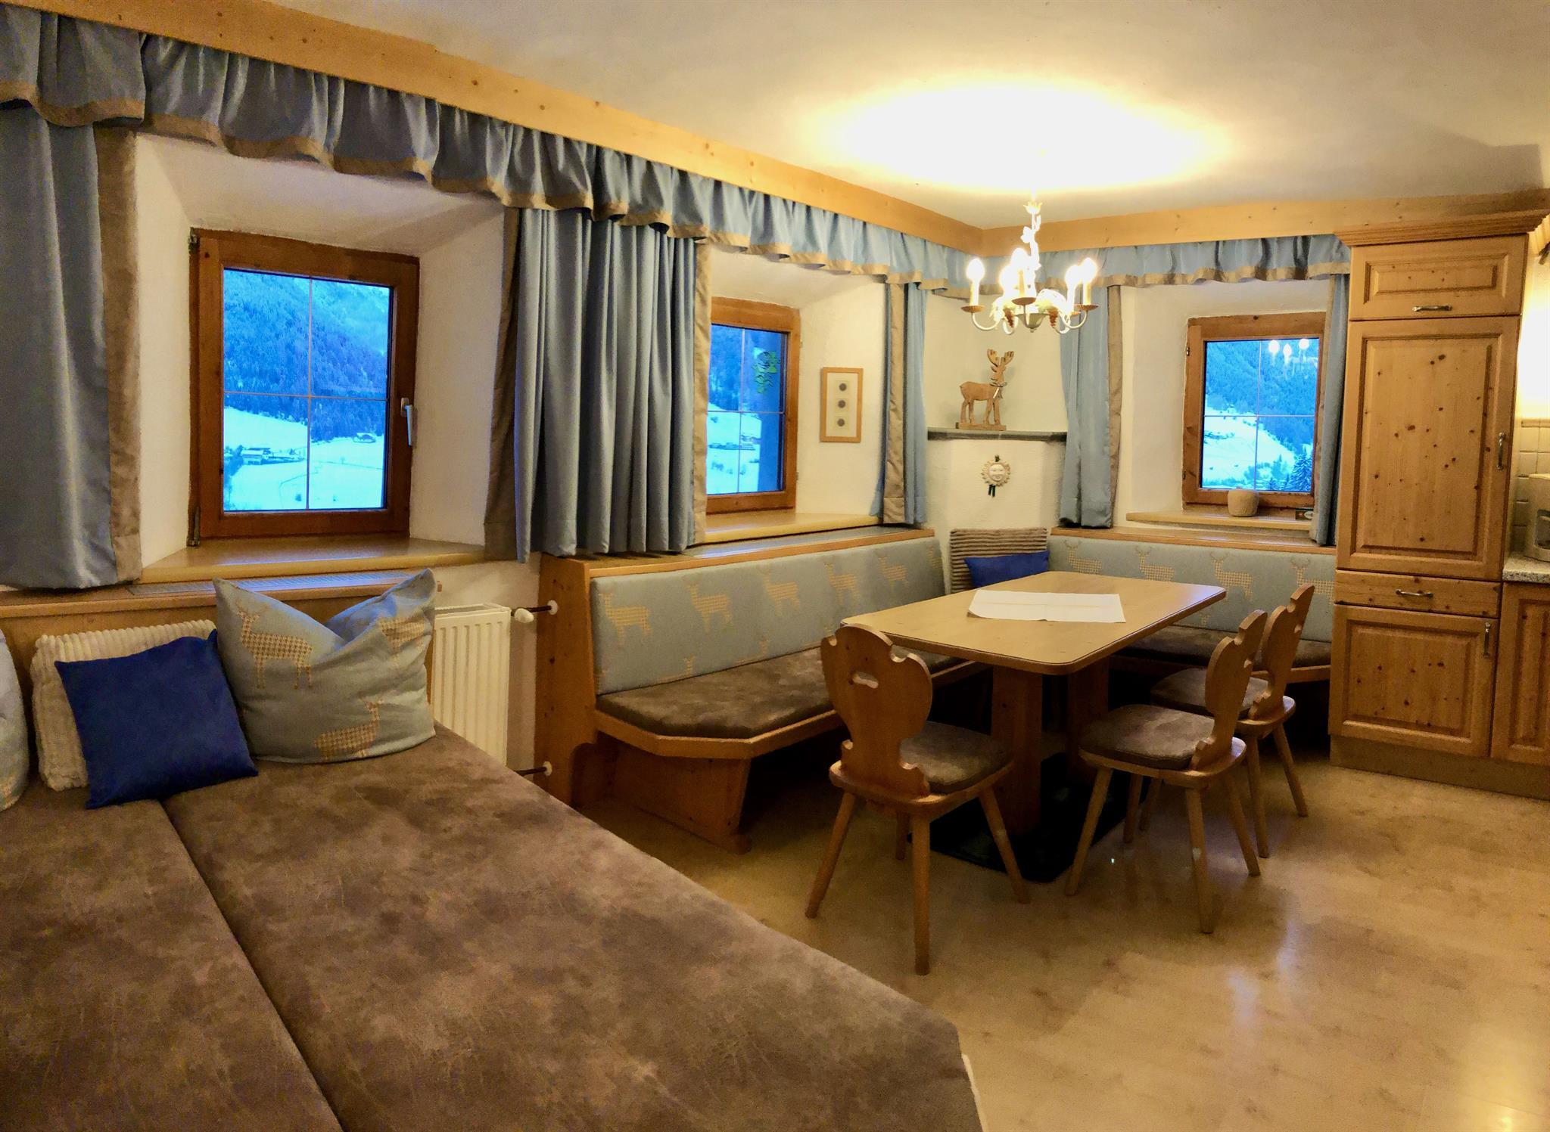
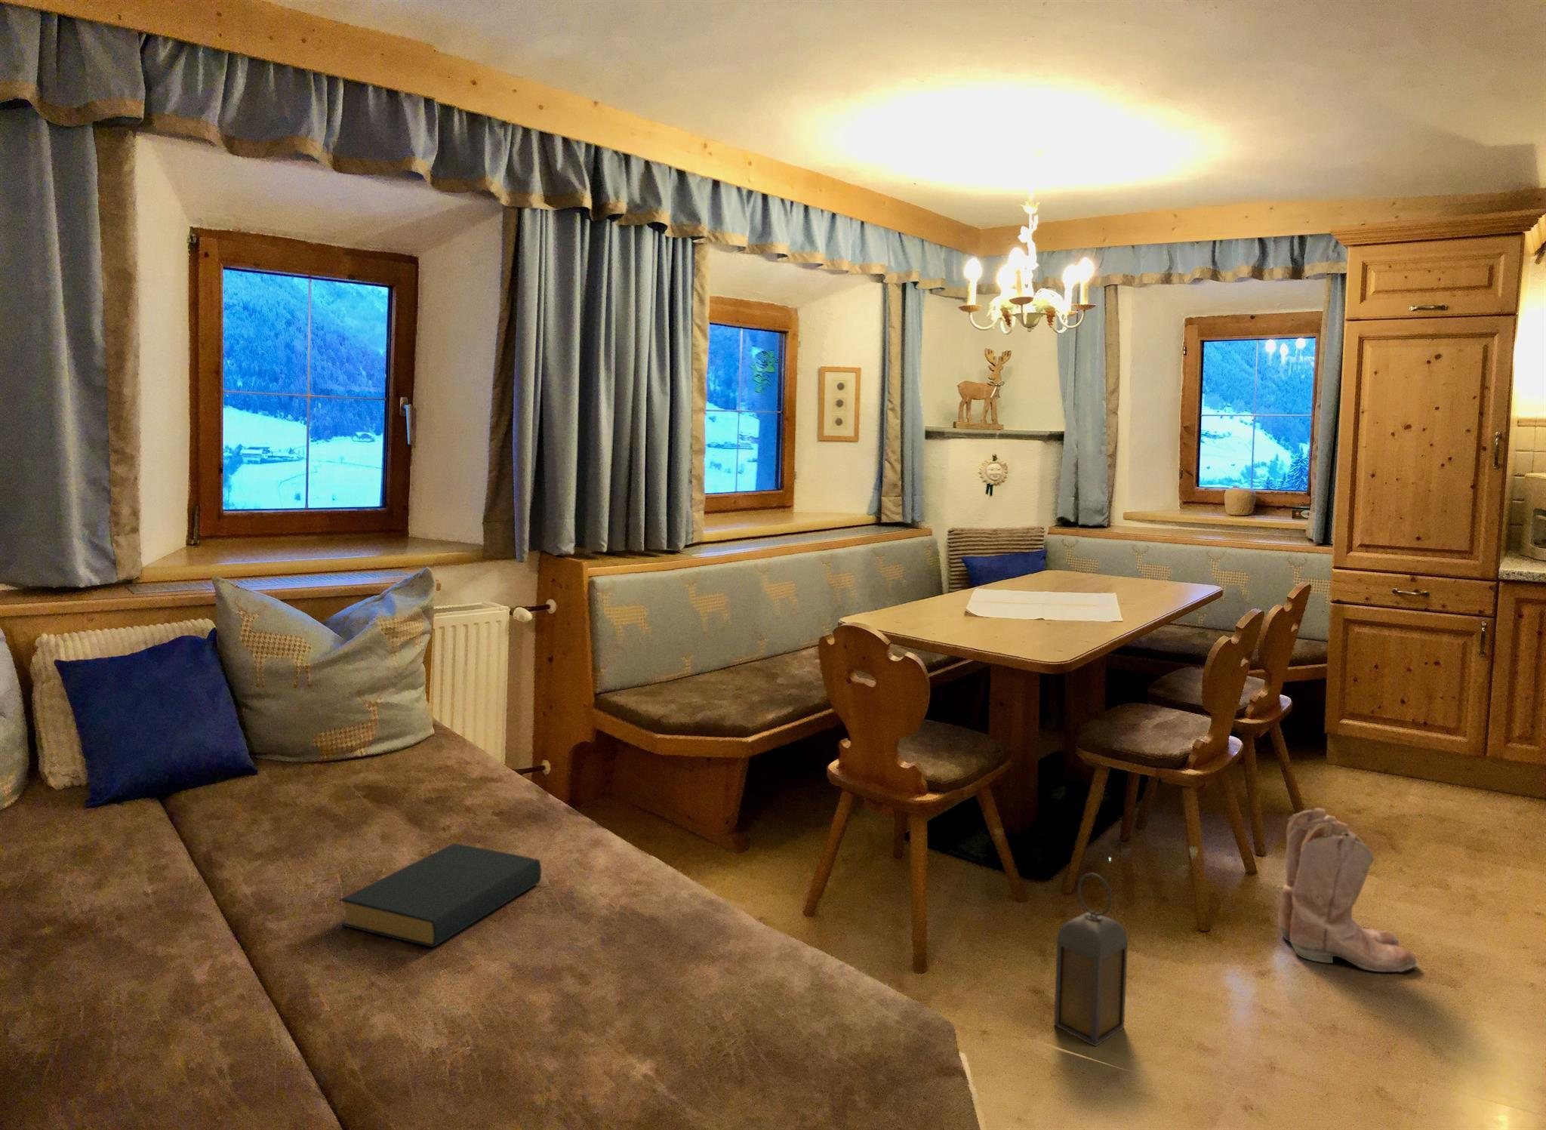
+ boots [1277,807,1419,973]
+ hardback book [338,843,543,949]
+ lantern [1053,872,1128,1047]
